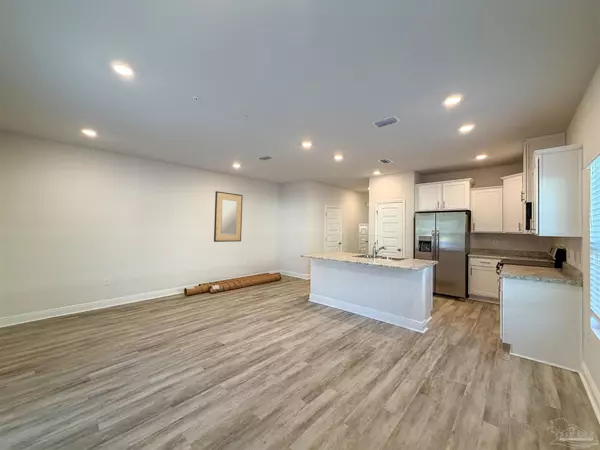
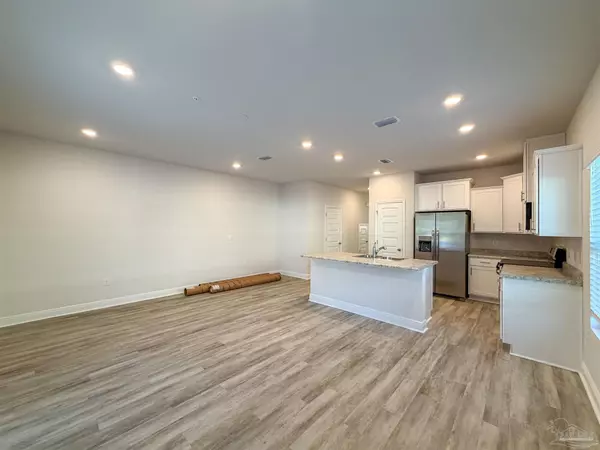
- home mirror [213,190,244,243]
